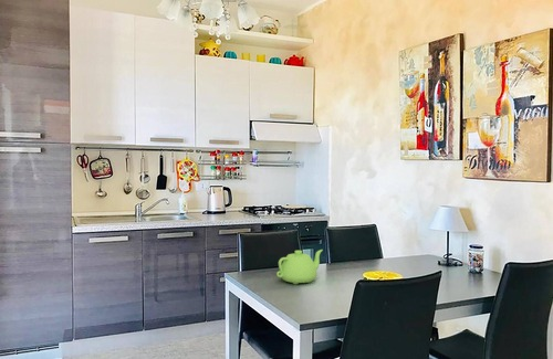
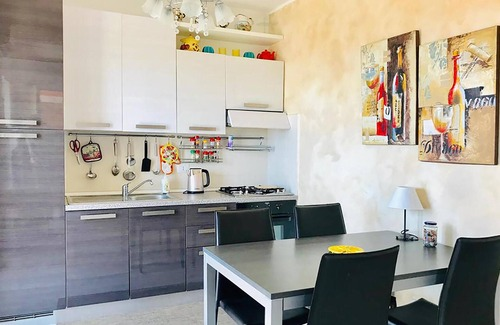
- teapot [275,249,324,285]
